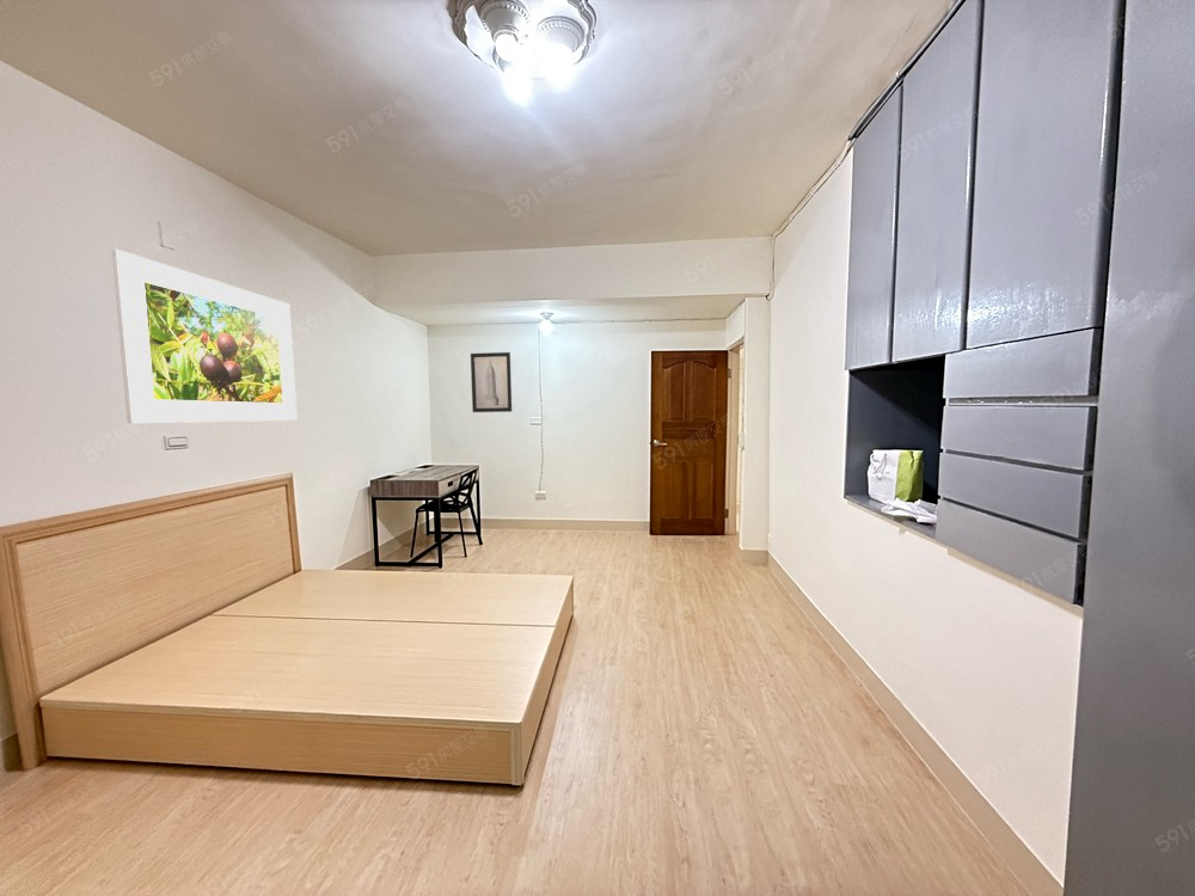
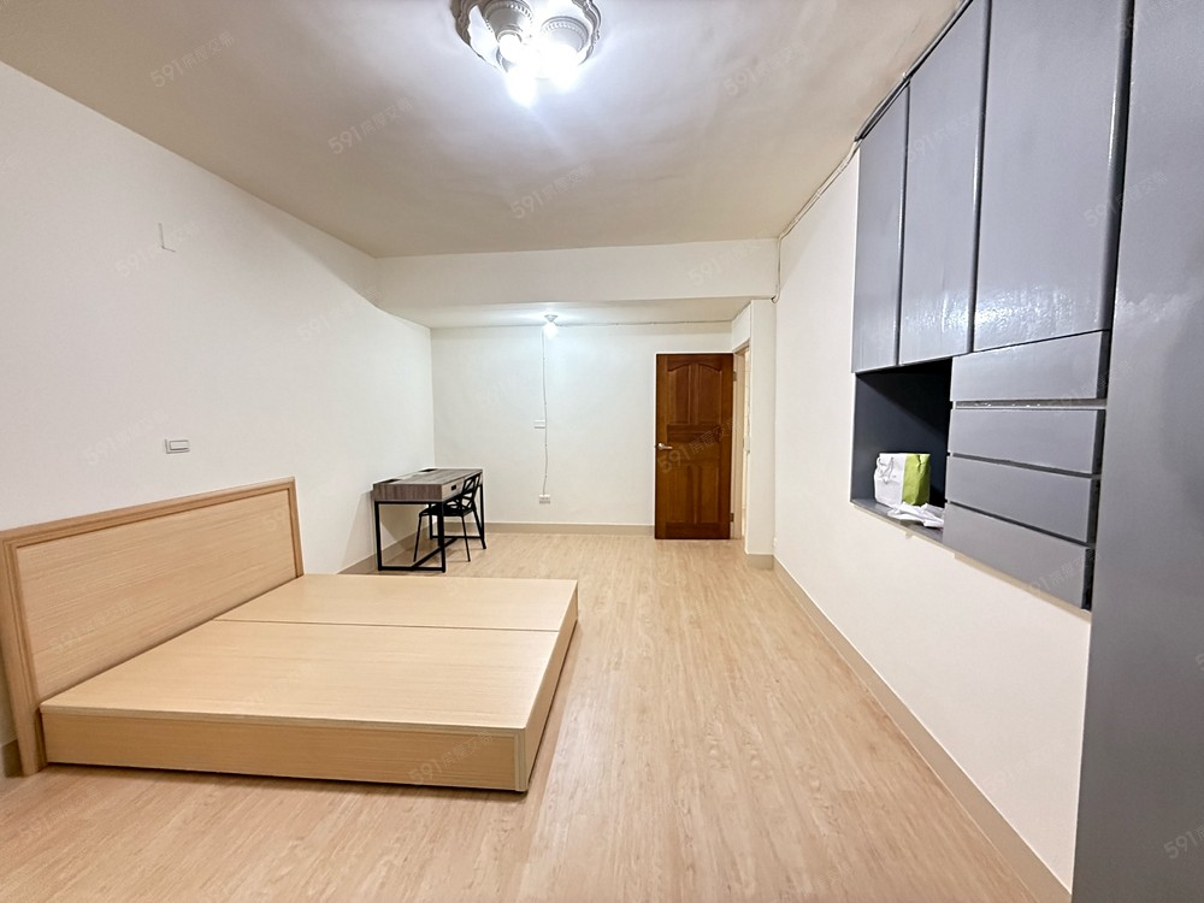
- wall art [470,351,513,413]
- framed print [111,248,299,424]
